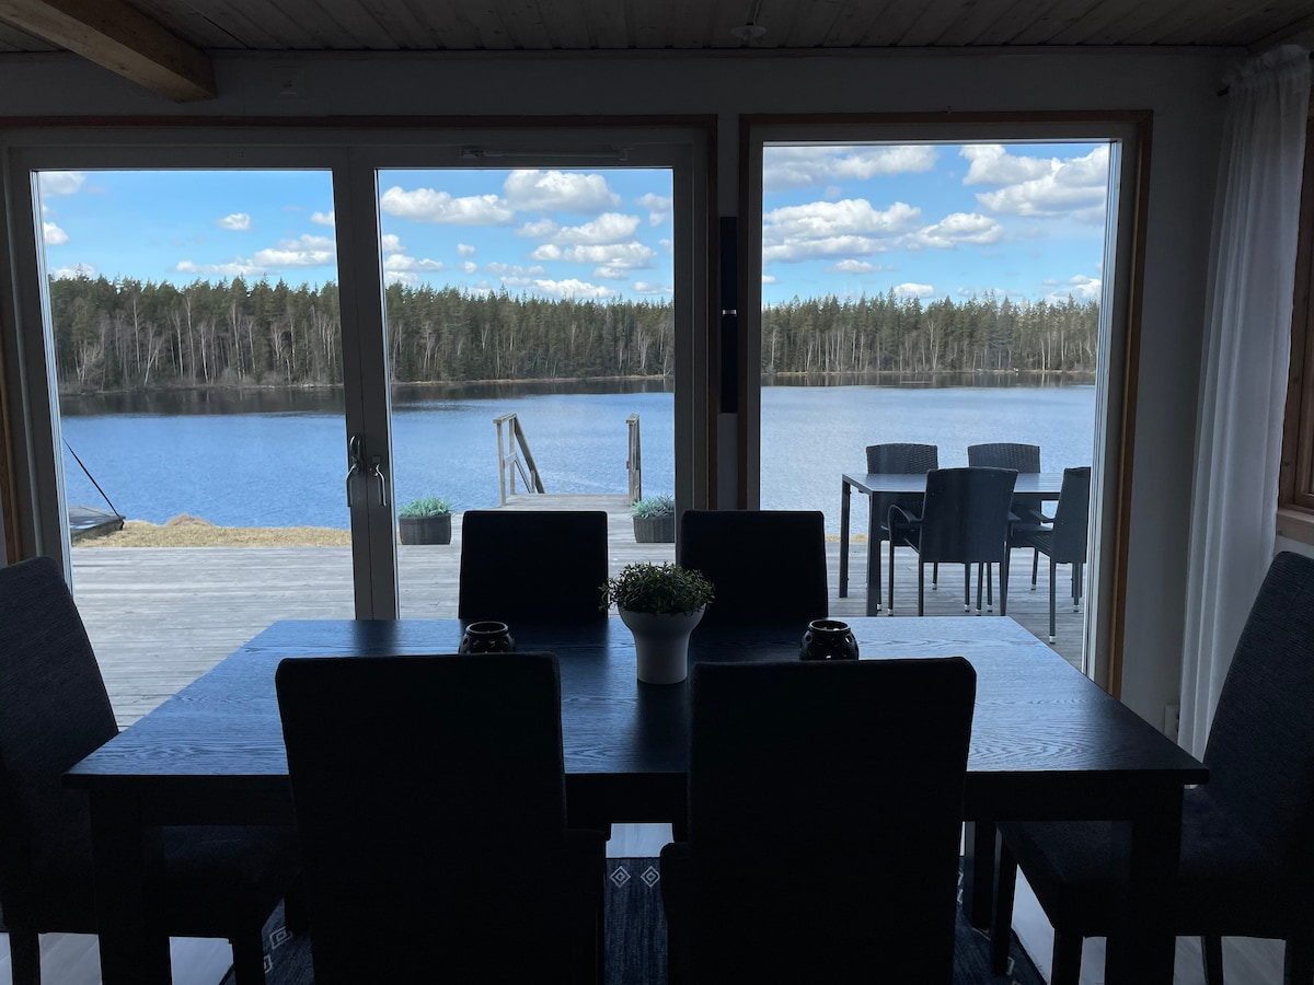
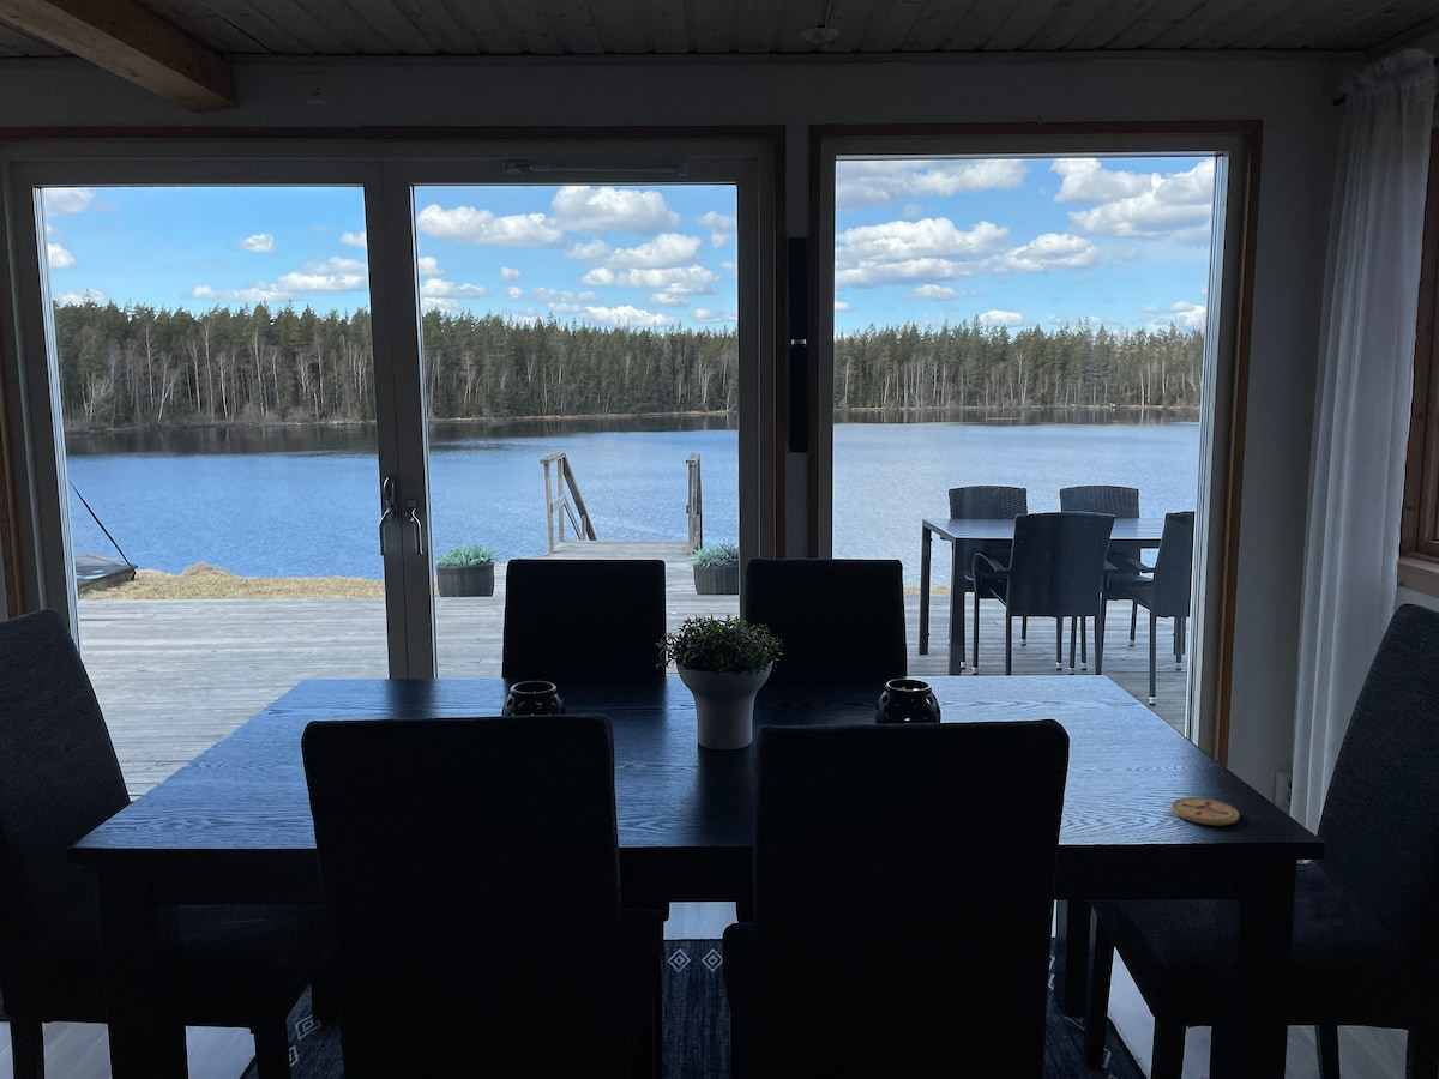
+ coaster [1170,797,1240,826]
